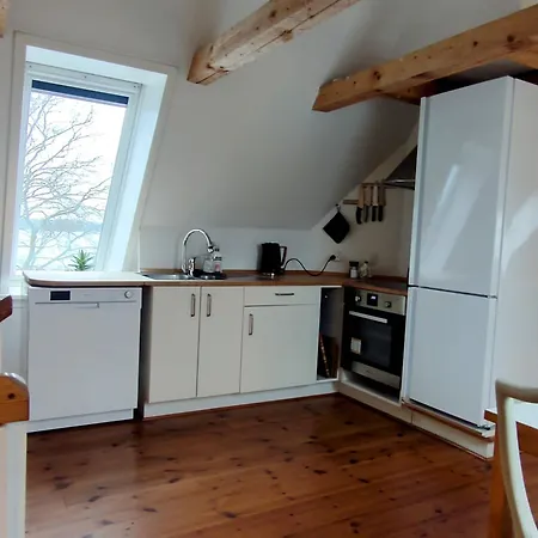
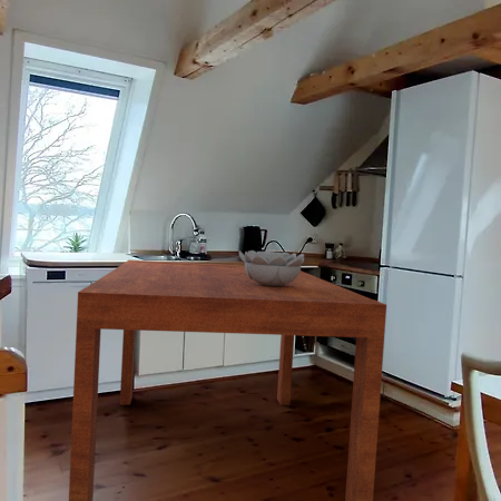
+ dining table [68,258,387,501]
+ decorative bowl [238,249,305,286]
